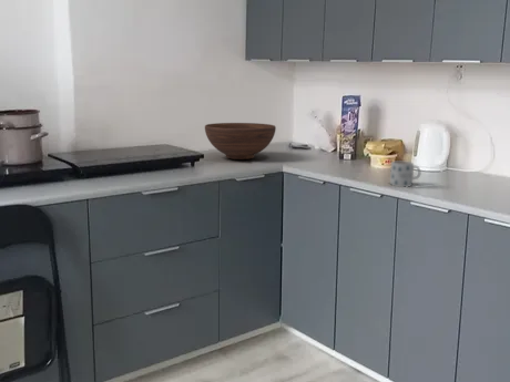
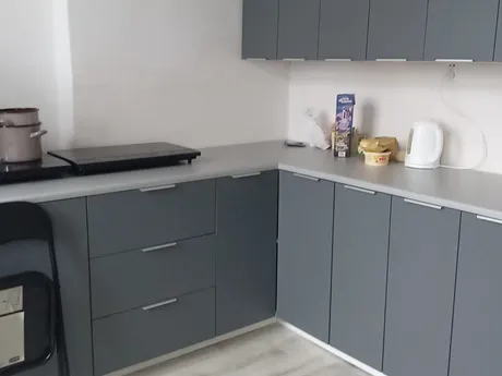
- fruit bowl [204,122,277,161]
- mug [389,161,421,188]
